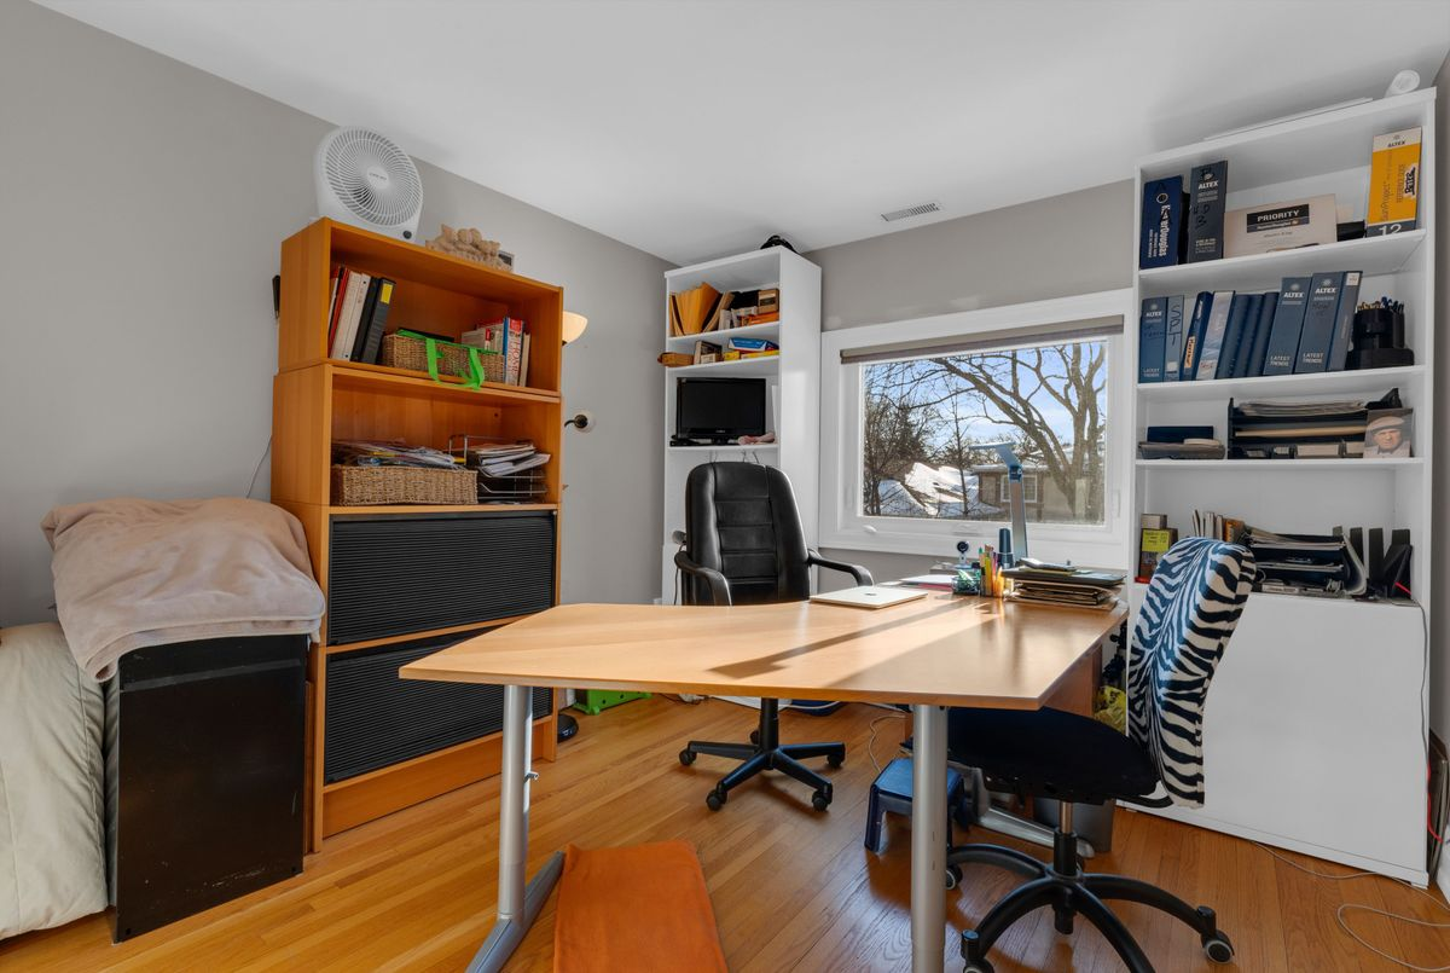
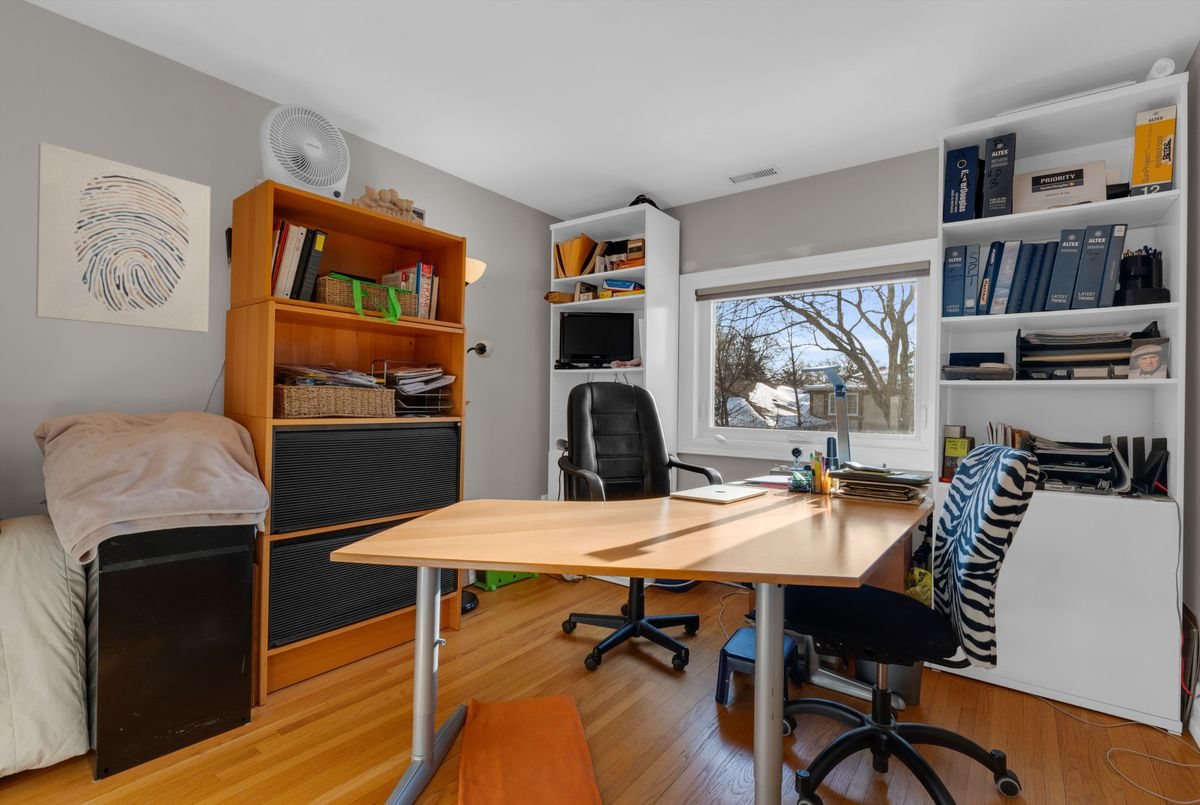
+ wall art [35,141,211,334]
